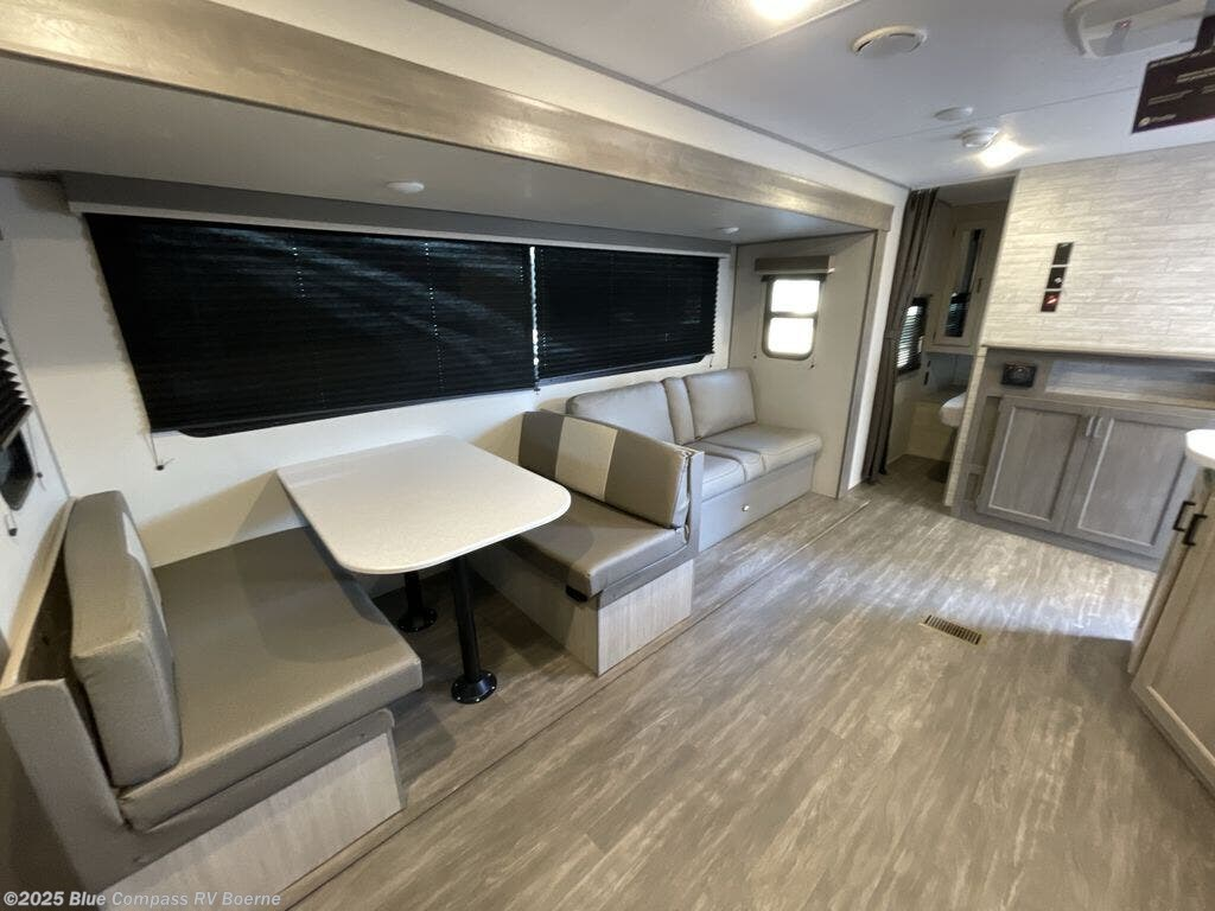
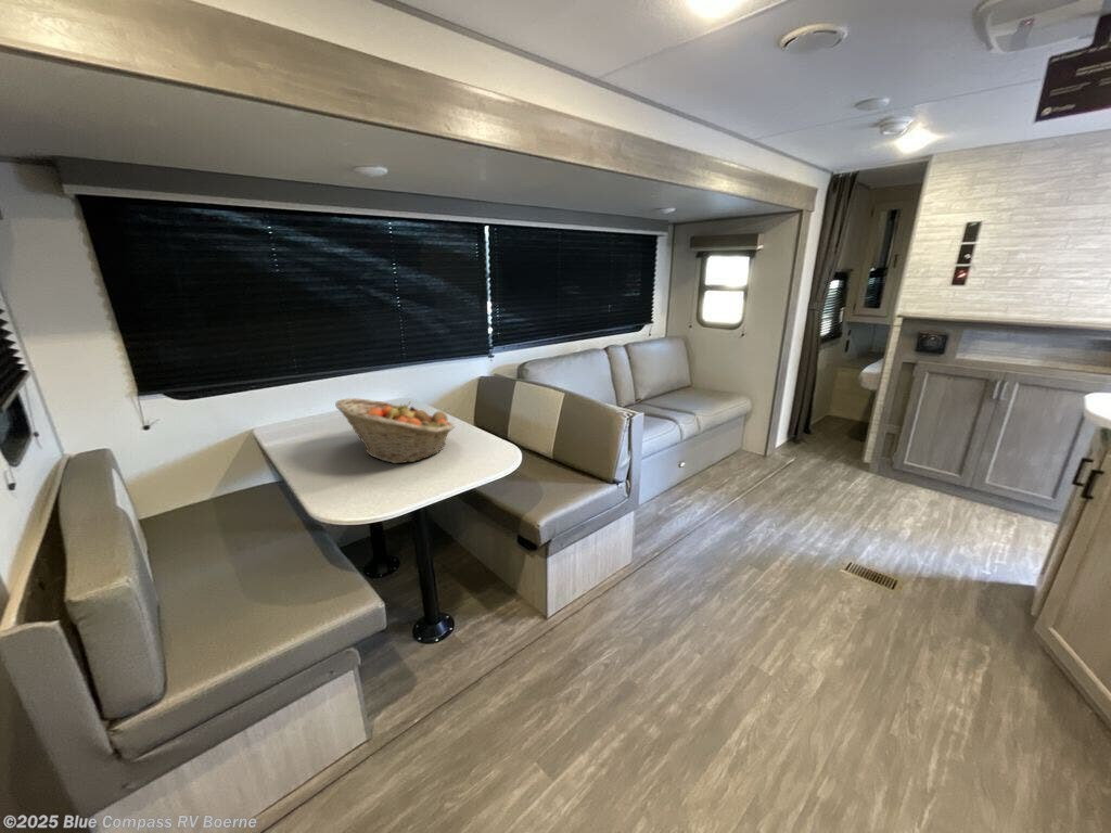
+ fruit basket [334,397,456,464]
